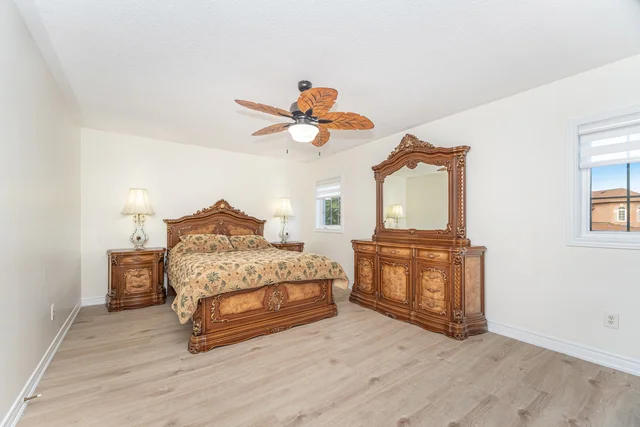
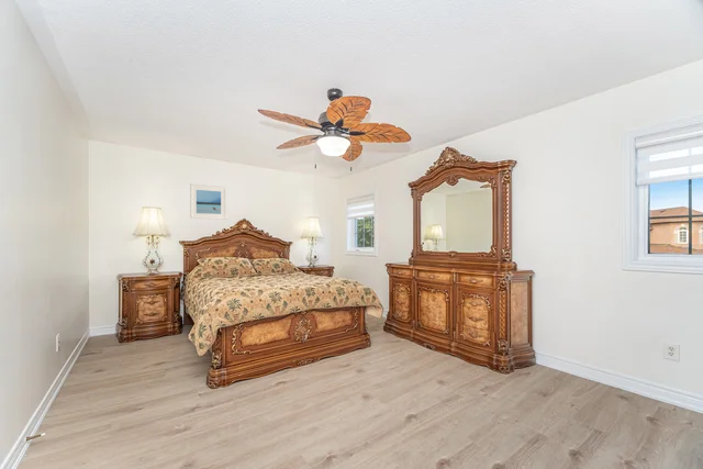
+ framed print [189,183,227,221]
